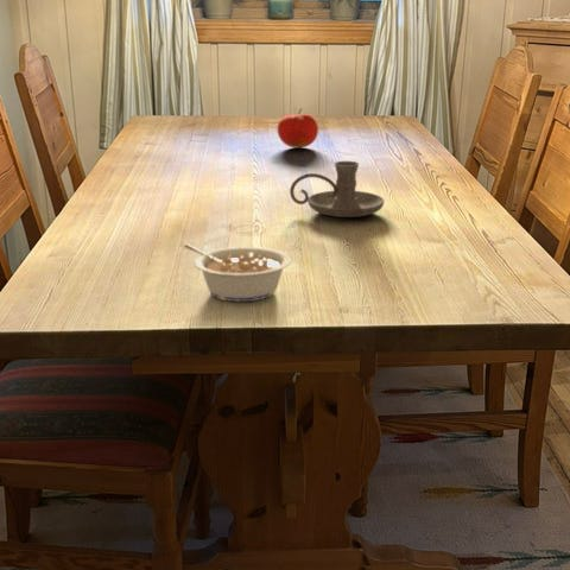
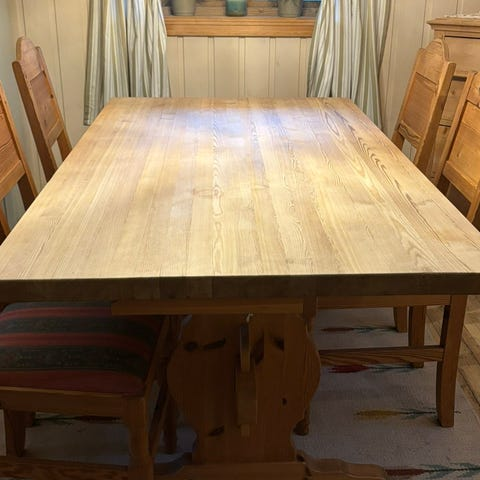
- legume [183,242,292,303]
- candle holder [289,160,386,218]
- fruit [277,108,319,150]
